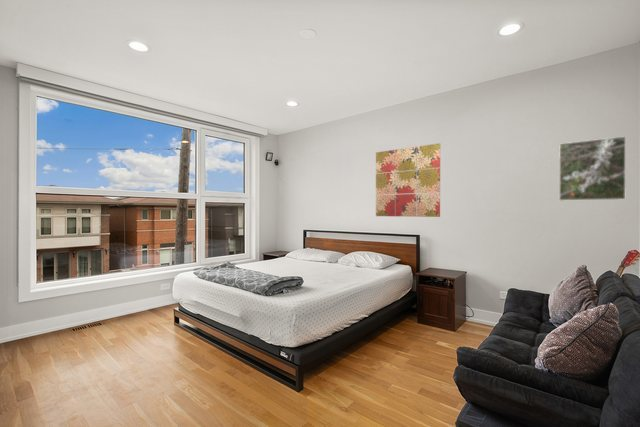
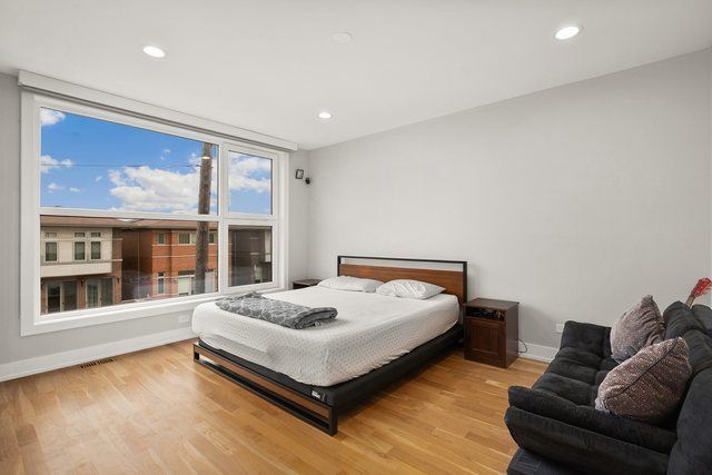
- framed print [558,135,627,202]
- wall art [375,142,441,218]
